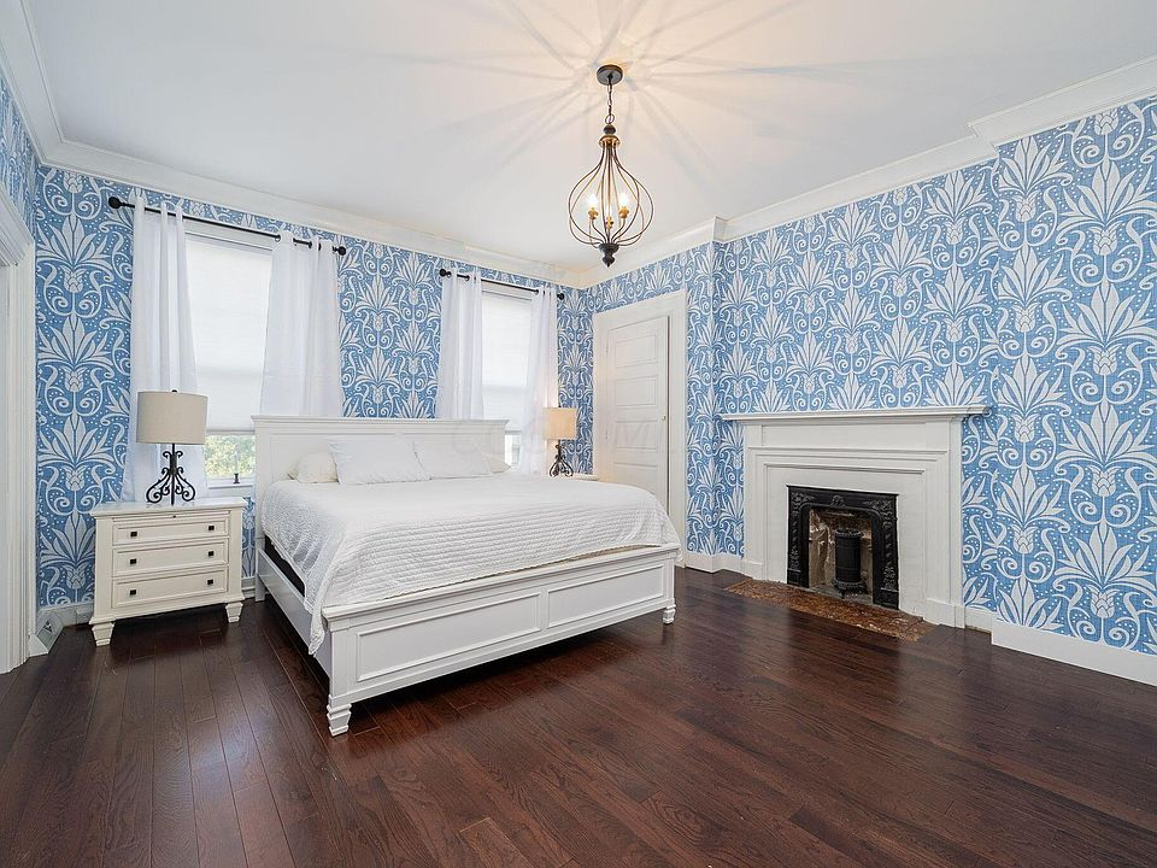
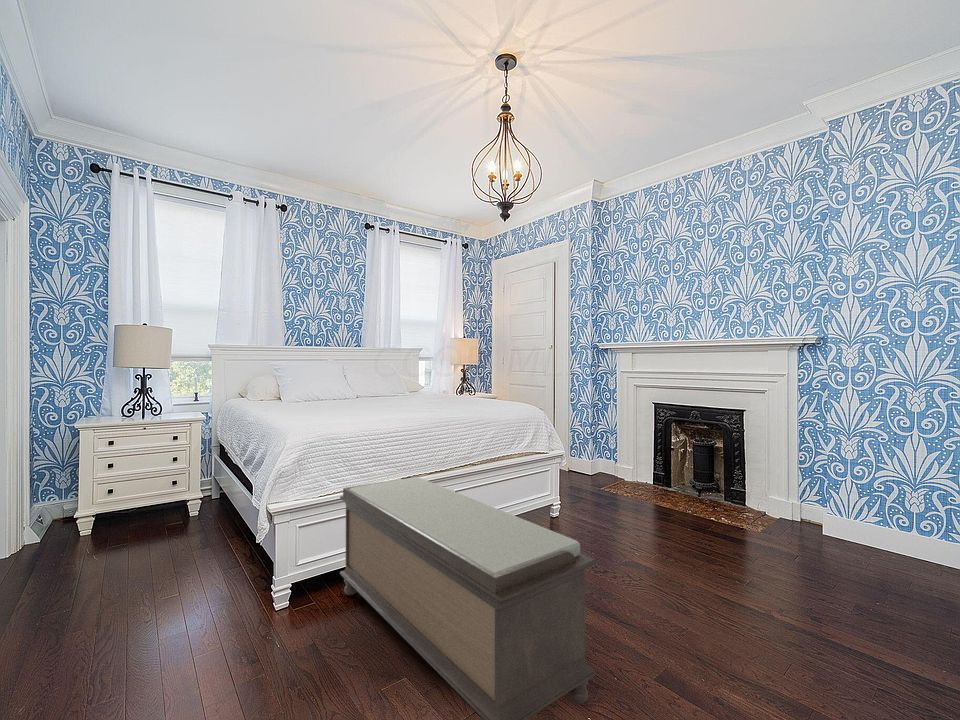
+ bench [339,476,597,720]
